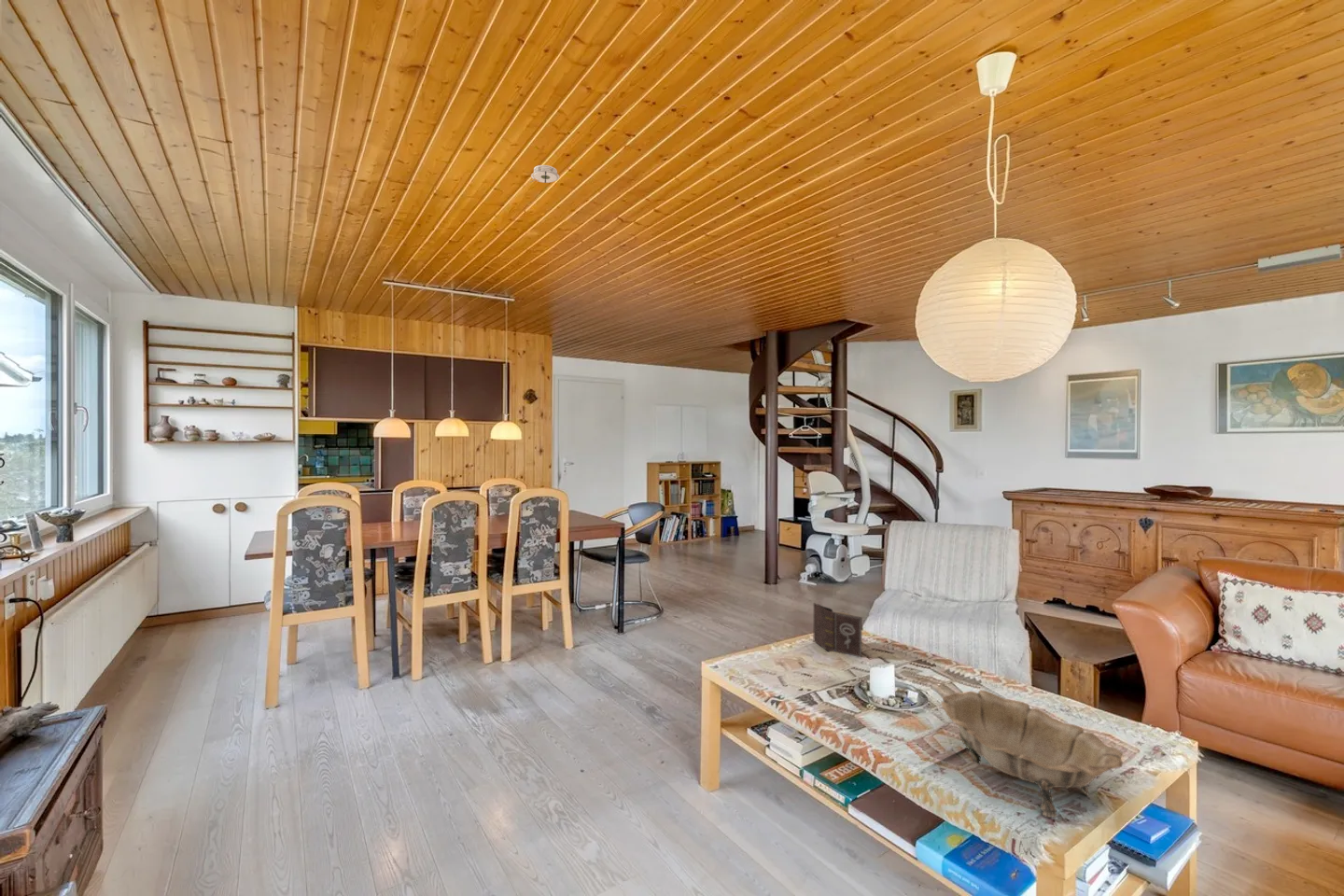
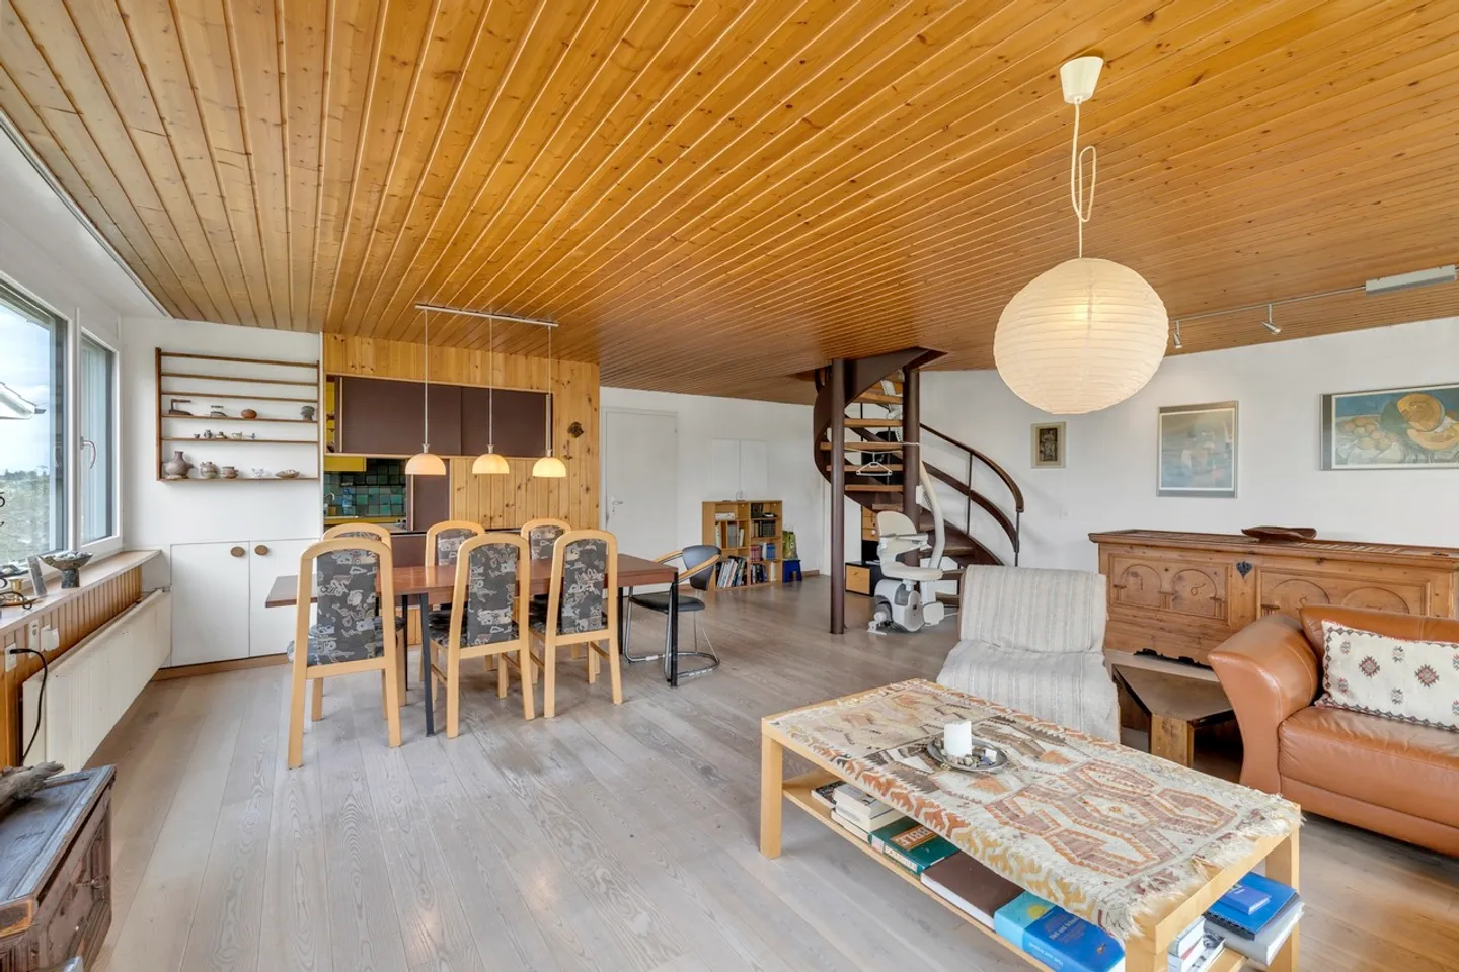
- decorative bowl [940,689,1124,819]
- book [813,602,862,658]
- smoke detector [530,164,561,184]
